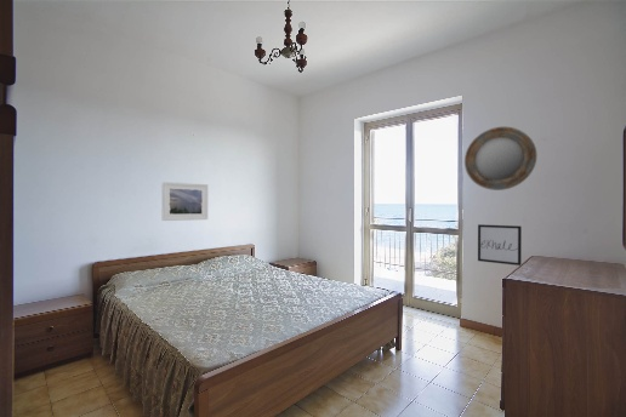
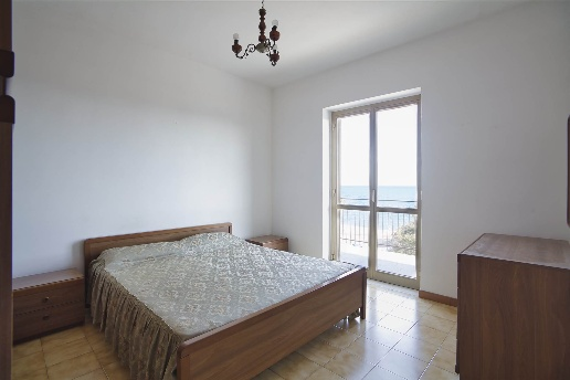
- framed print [161,181,209,222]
- wall art [477,223,523,267]
- home mirror [463,126,539,192]
